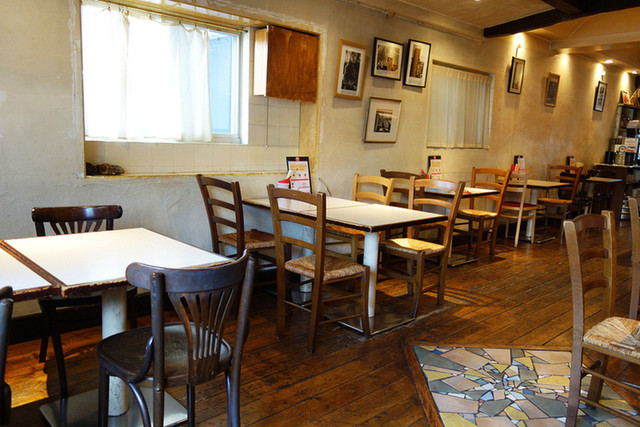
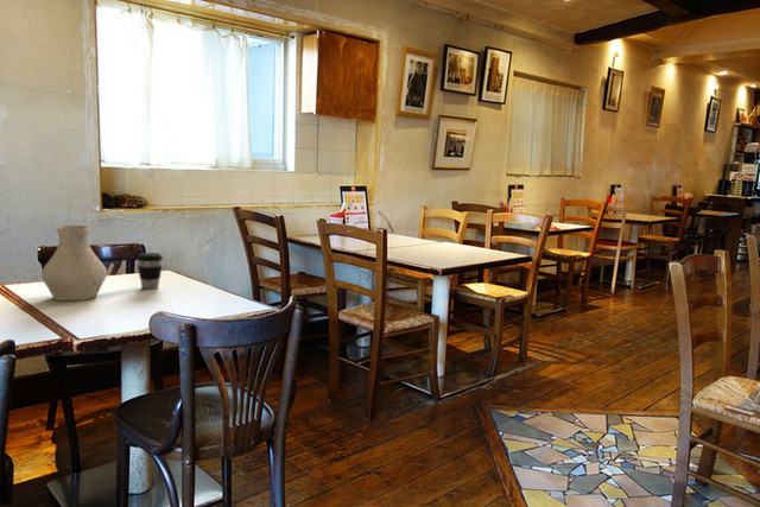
+ coffee cup [135,252,164,290]
+ vase [40,224,108,302]
